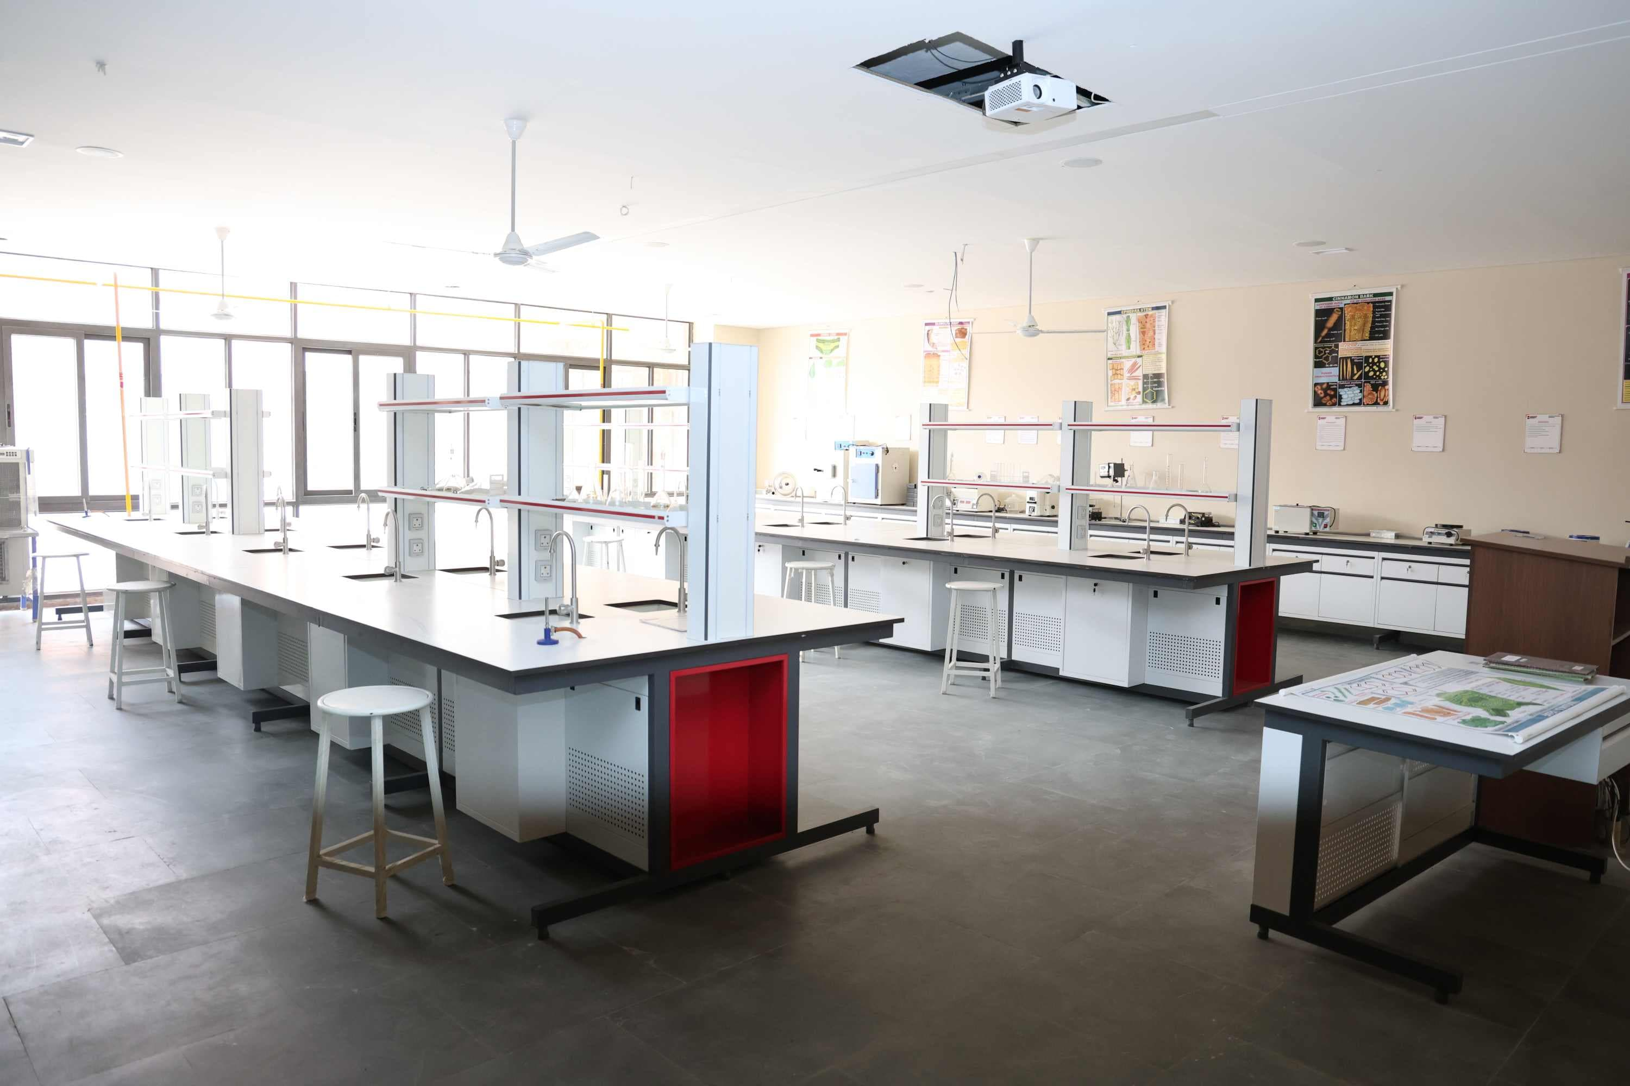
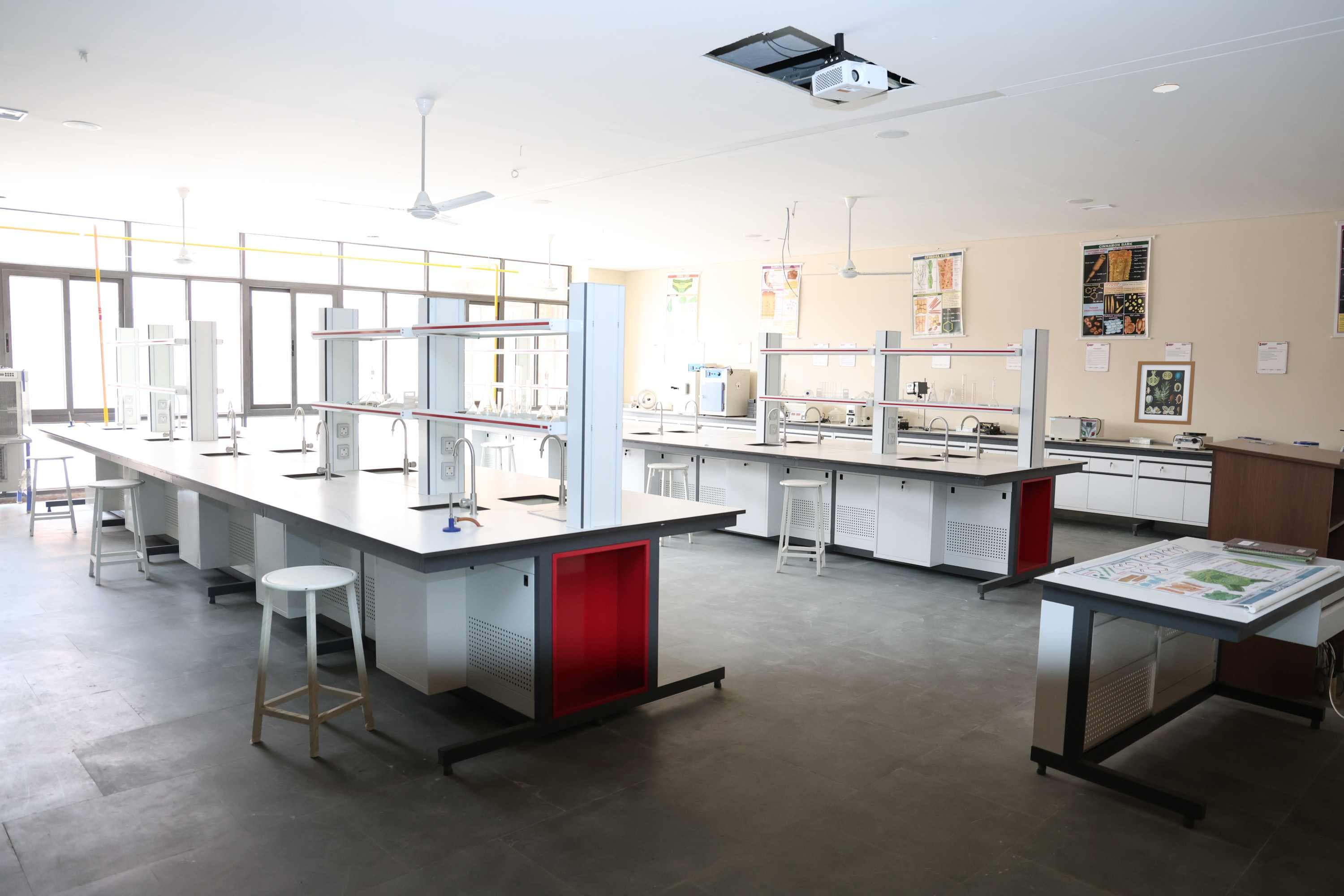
+ recessed light [1152,81,1180,94]
+ wall art [1134,361,1196,426]
